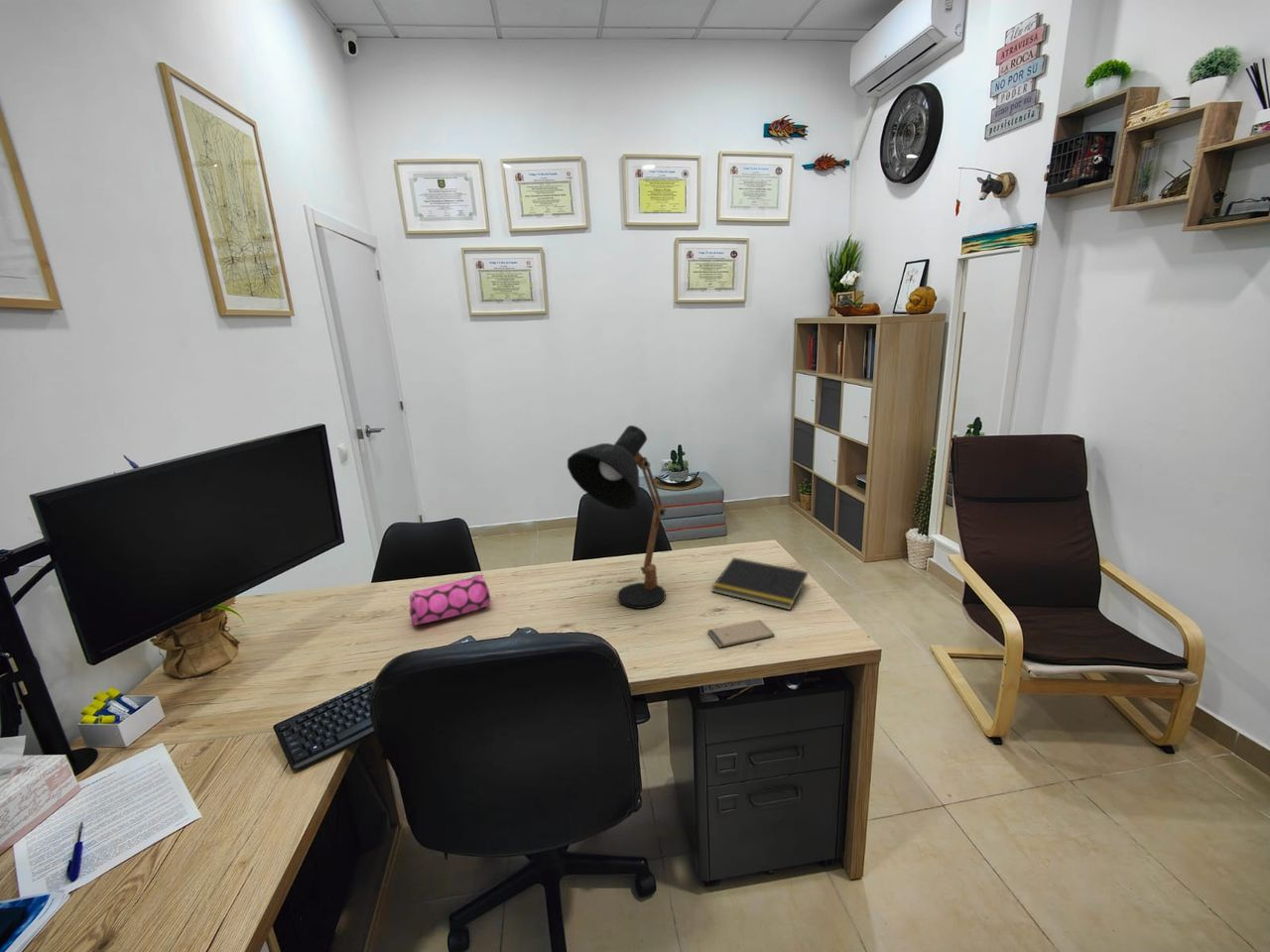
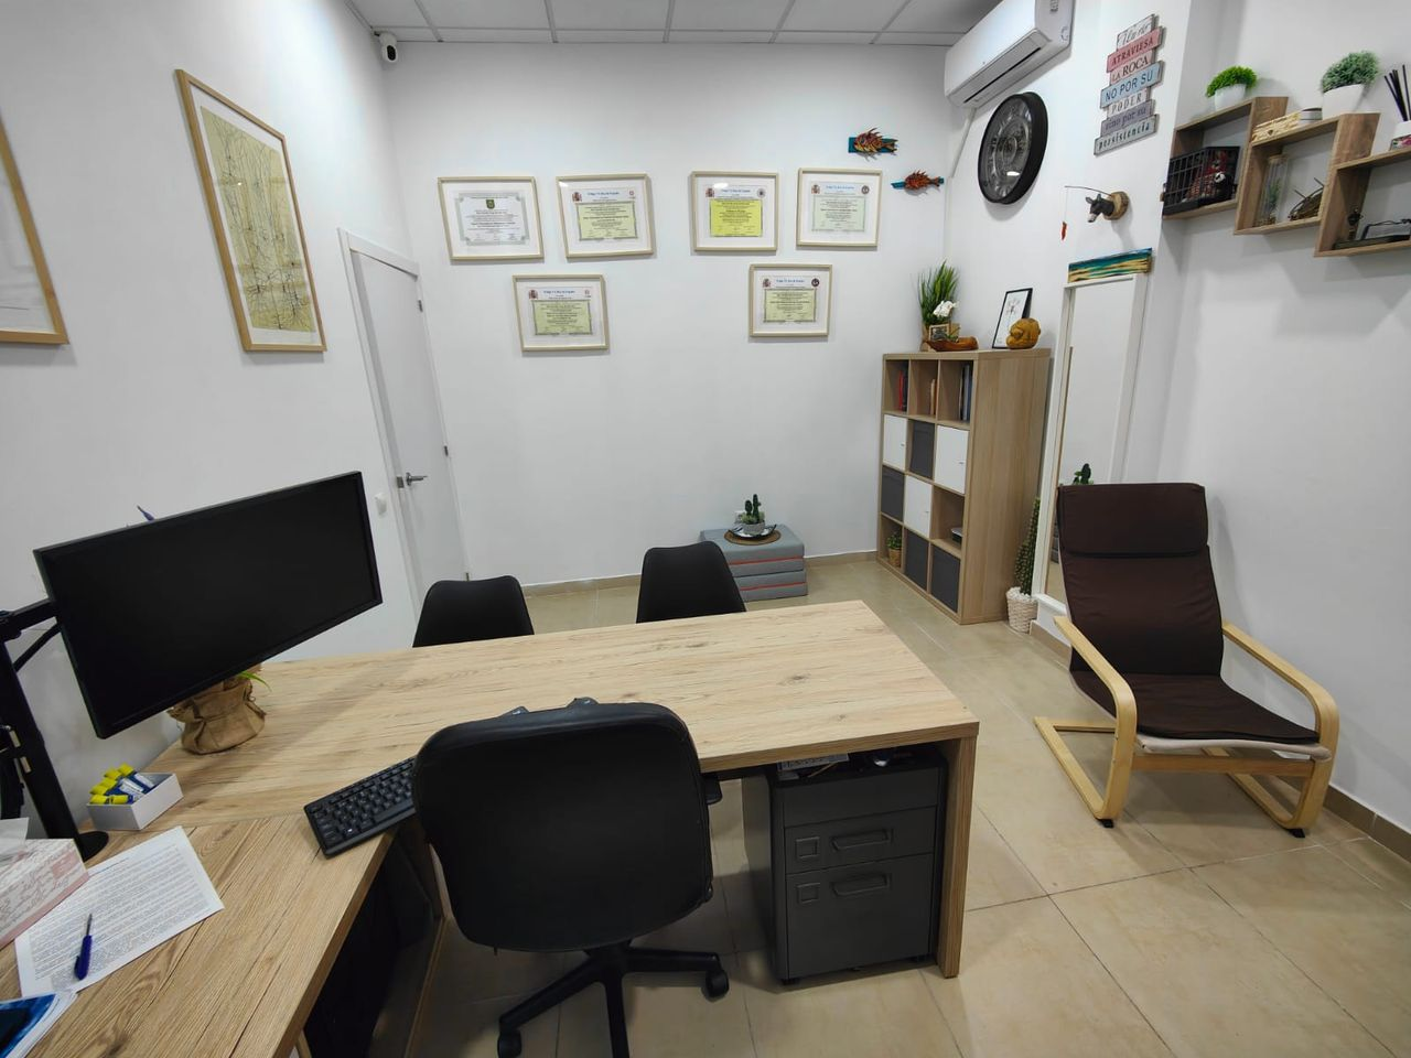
- notepad [710,556,809,611]
- pencil case [408,571,492,627]
- smartphone [706,619,775,649]
- desk lamp [567,424,667,610]
